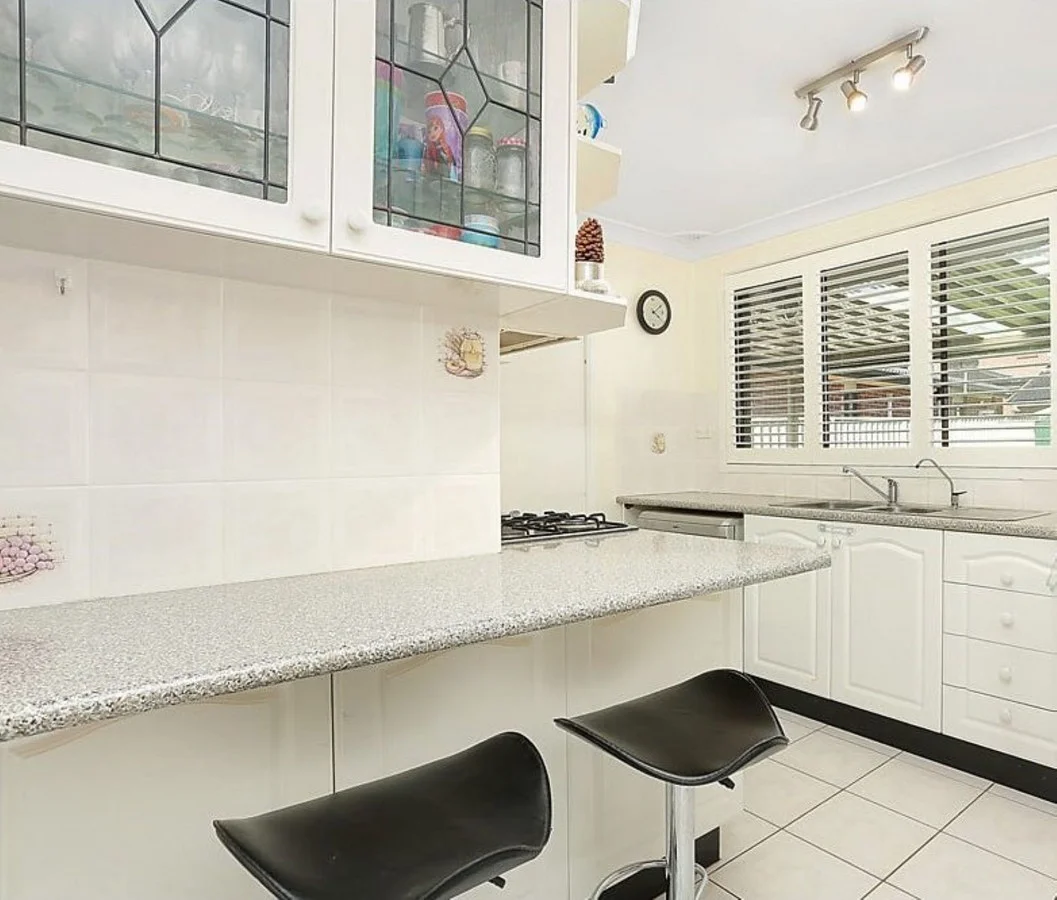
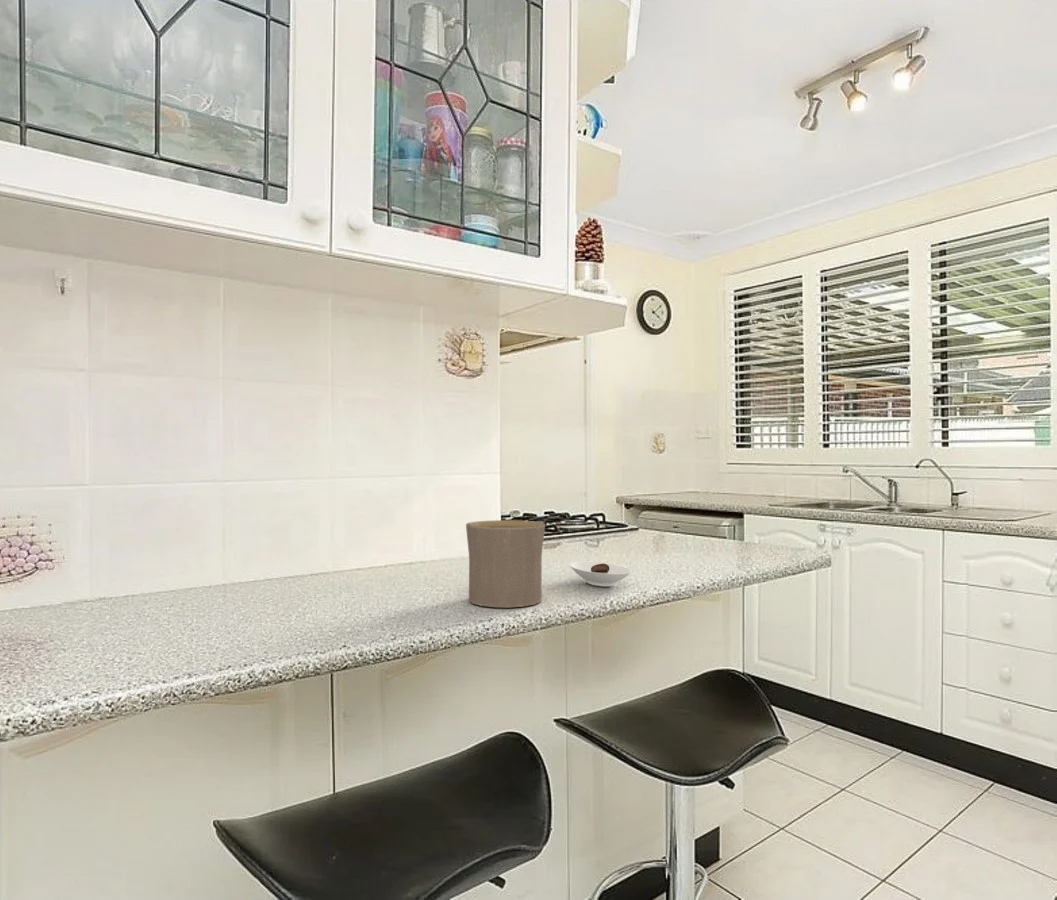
+ saucer [569,561,632,587]
+ cup [465,519,546,608]
